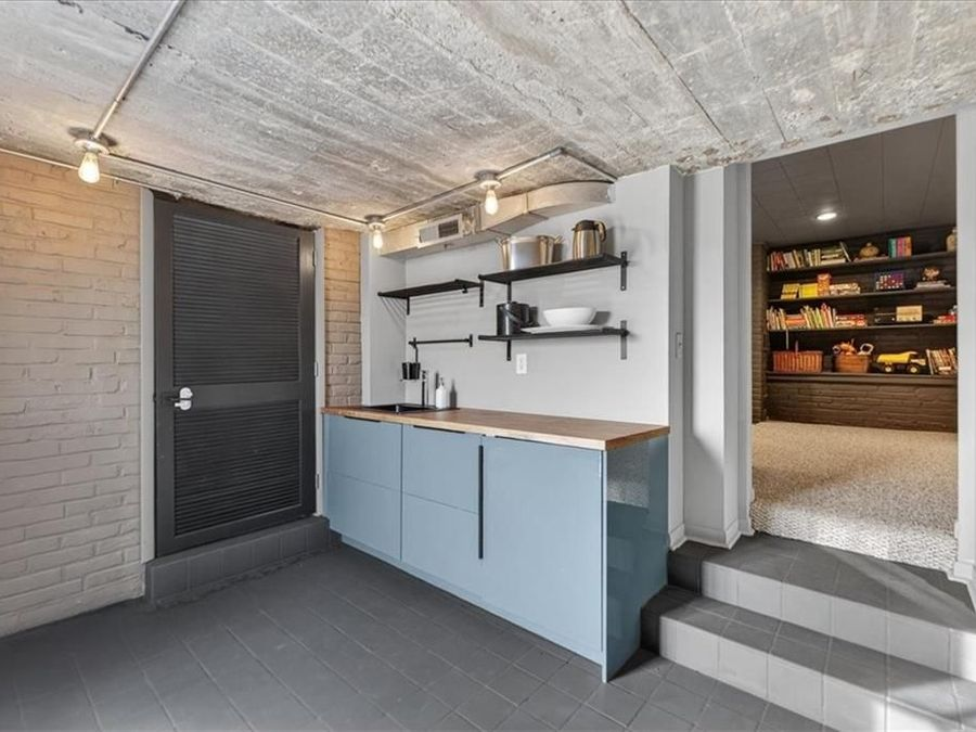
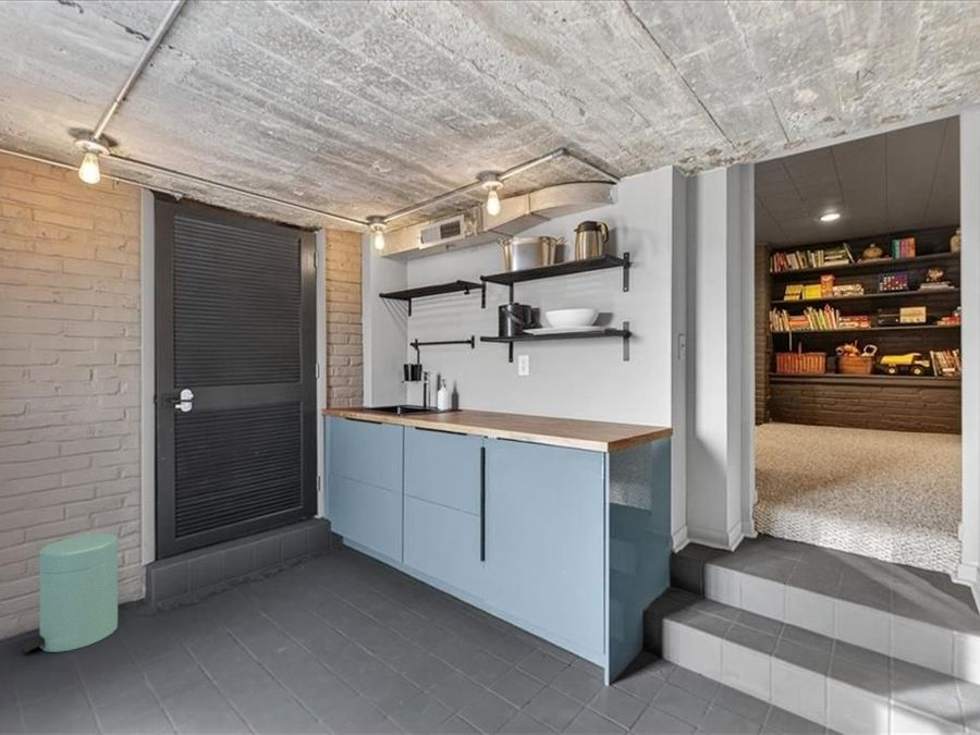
+ trash can [22,532,119,653]
